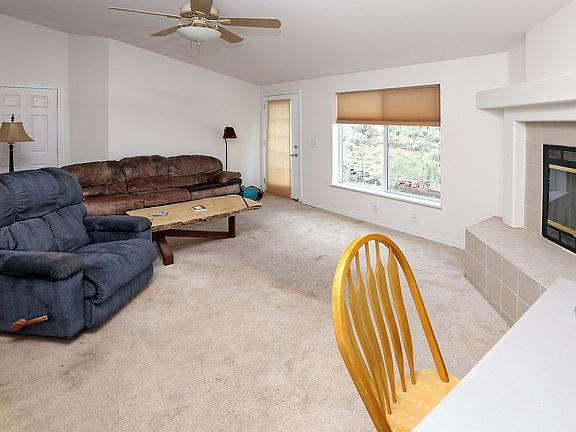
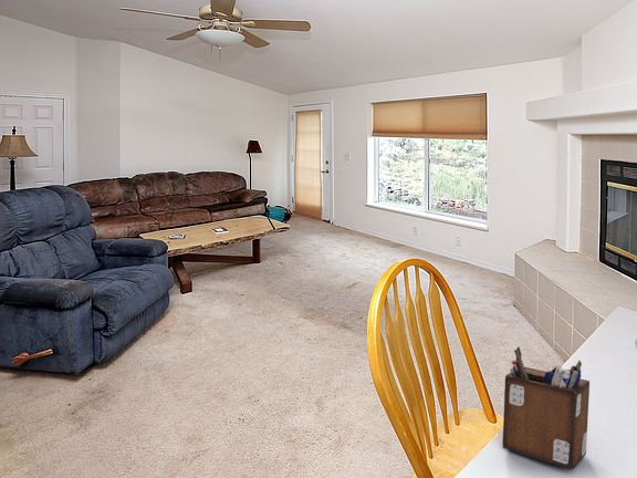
+ desk organizer [502,345,591,471]
